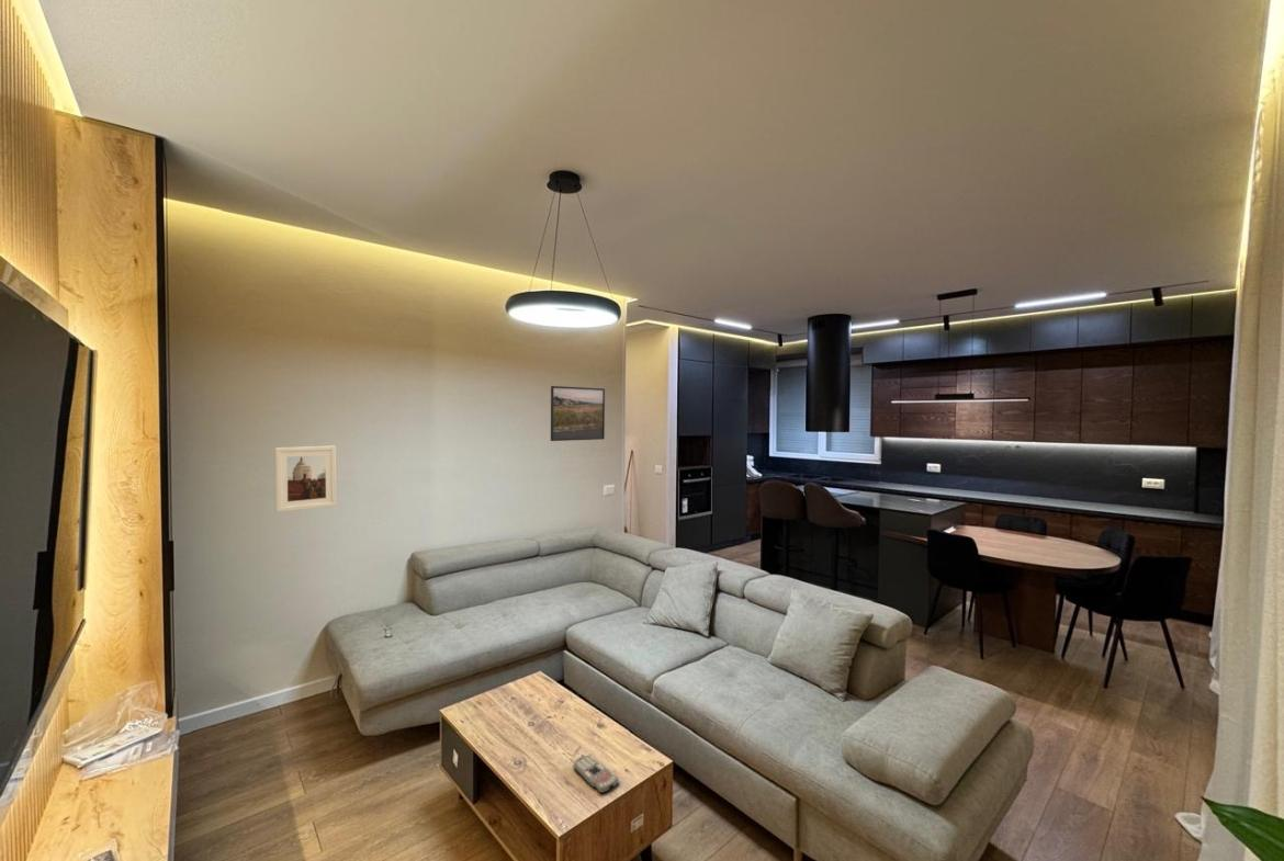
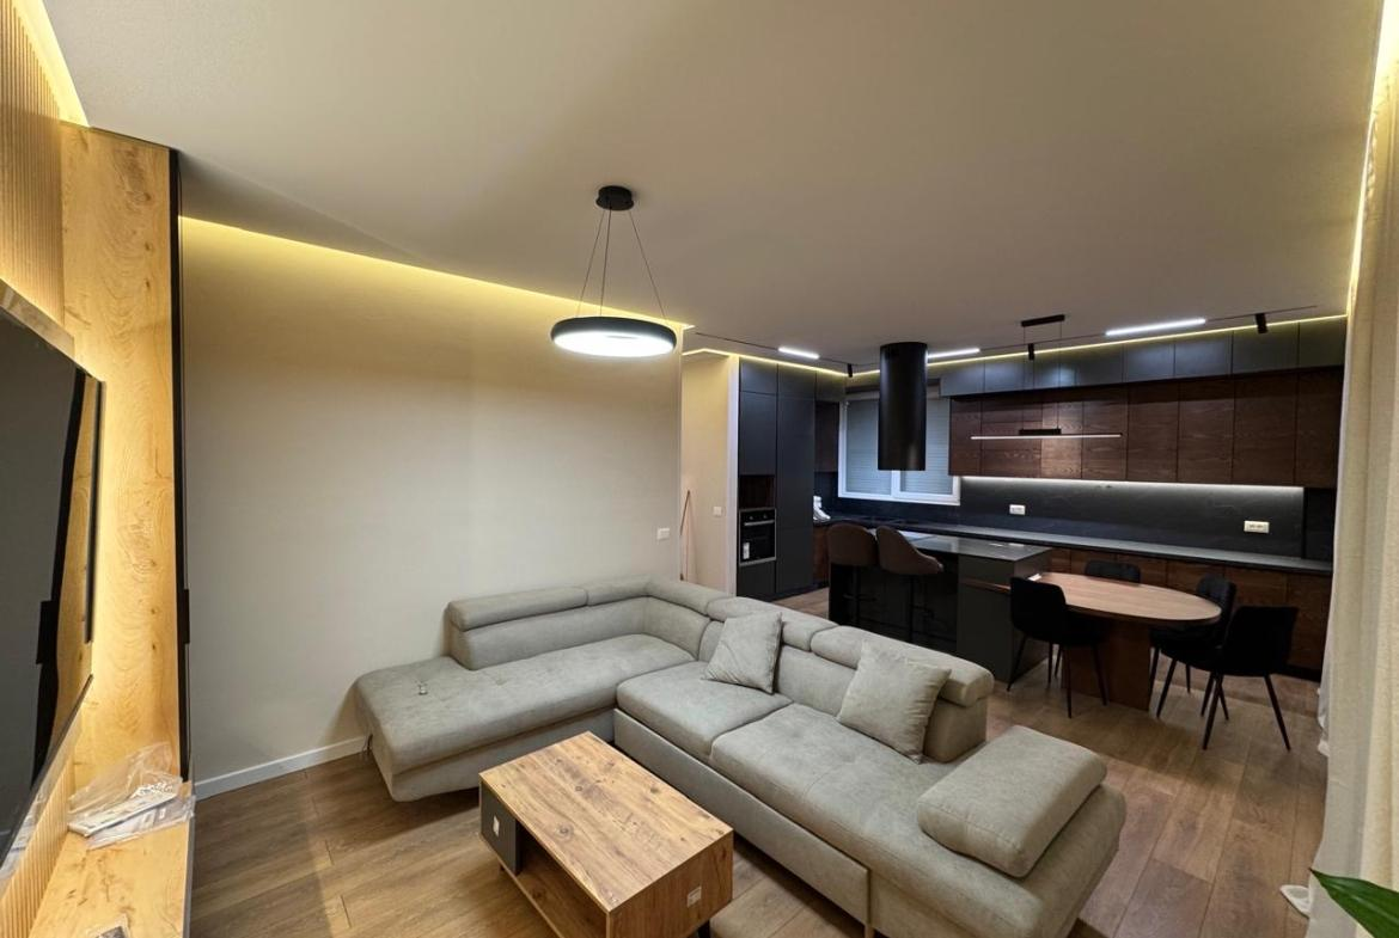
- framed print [274,444,337,513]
- remote control [572,755,620,794]
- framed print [550,385,606,442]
